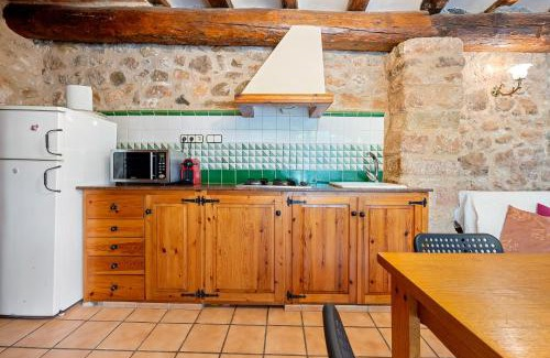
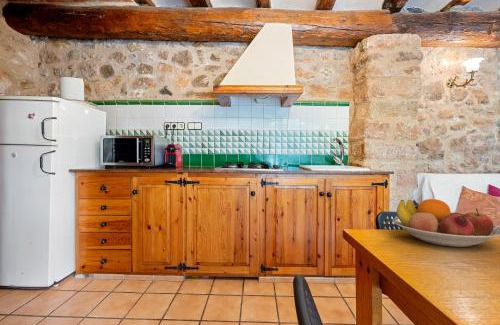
+ fruit bowl [392,198,500,248]
